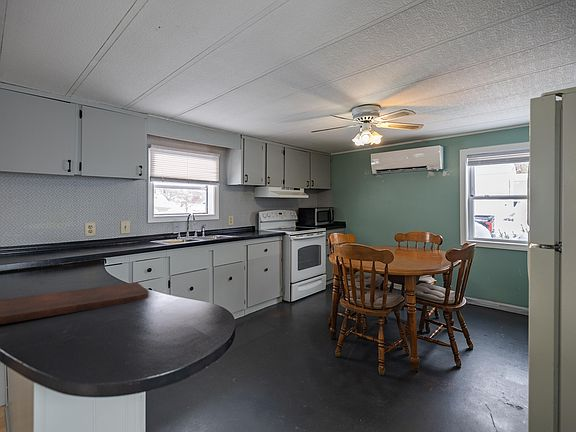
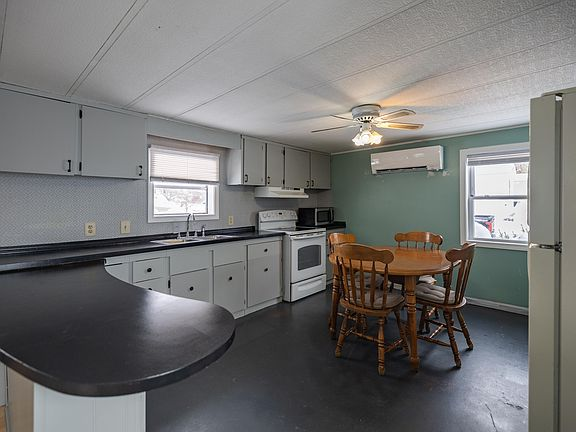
- cutting board [0,281,149,325]
